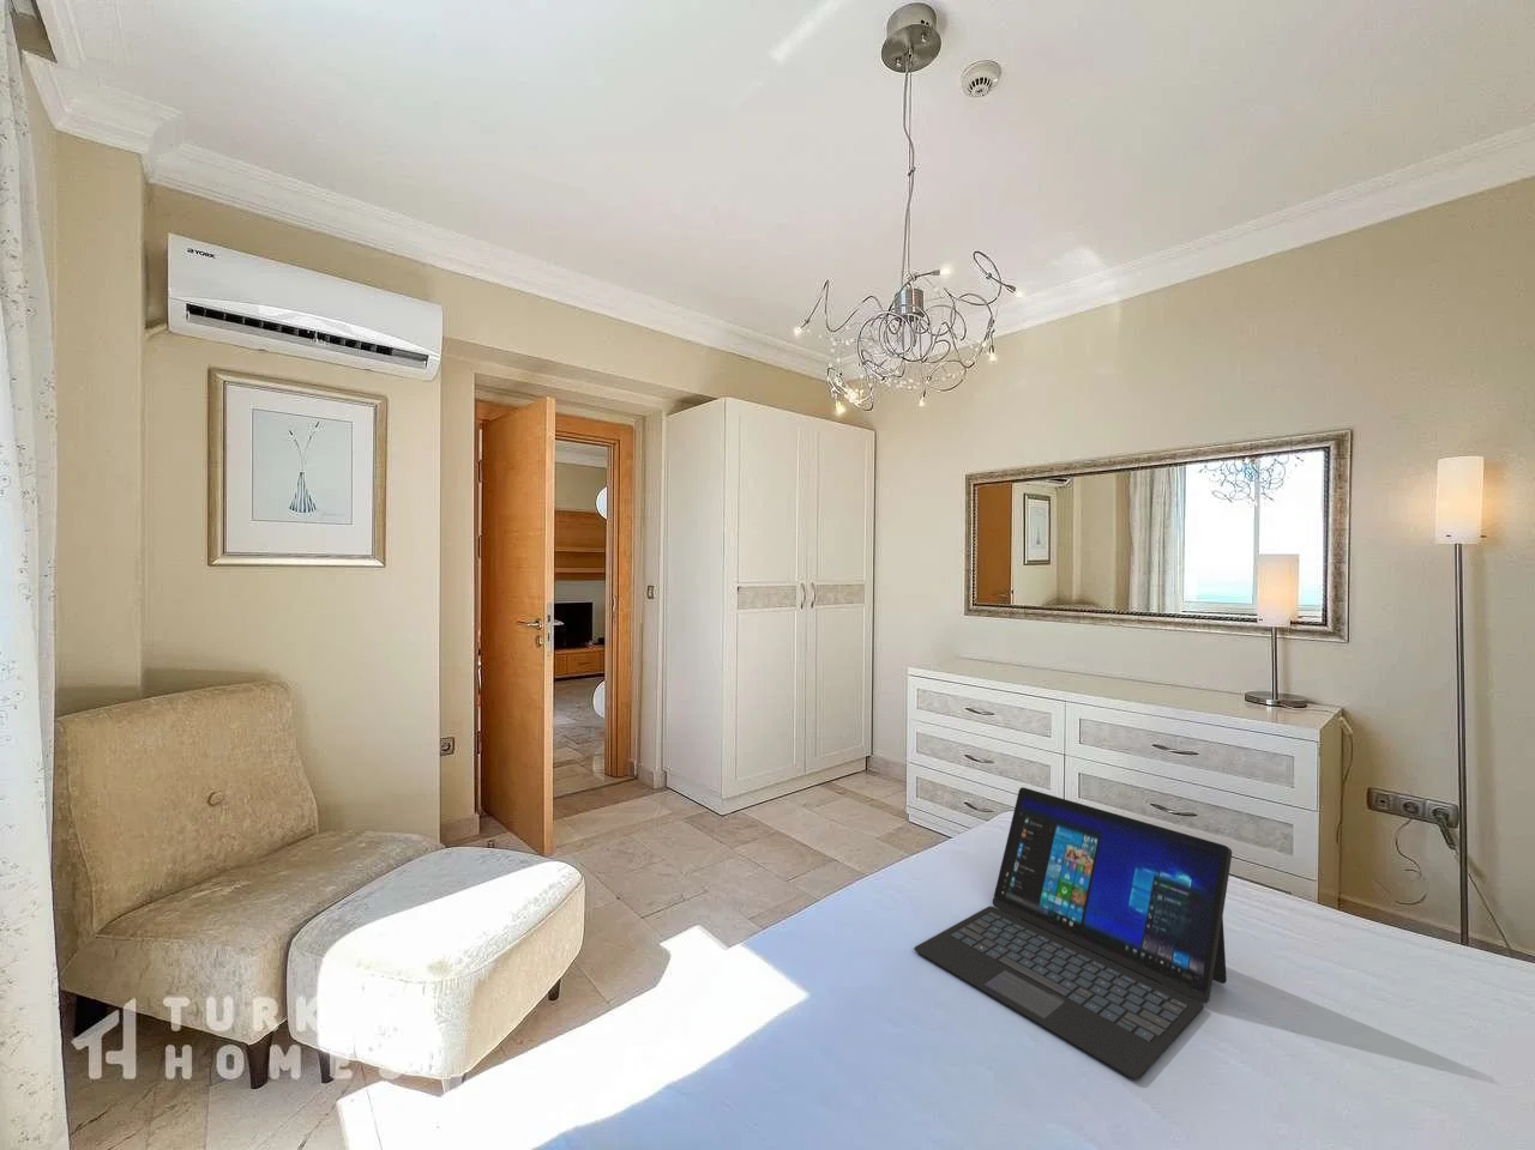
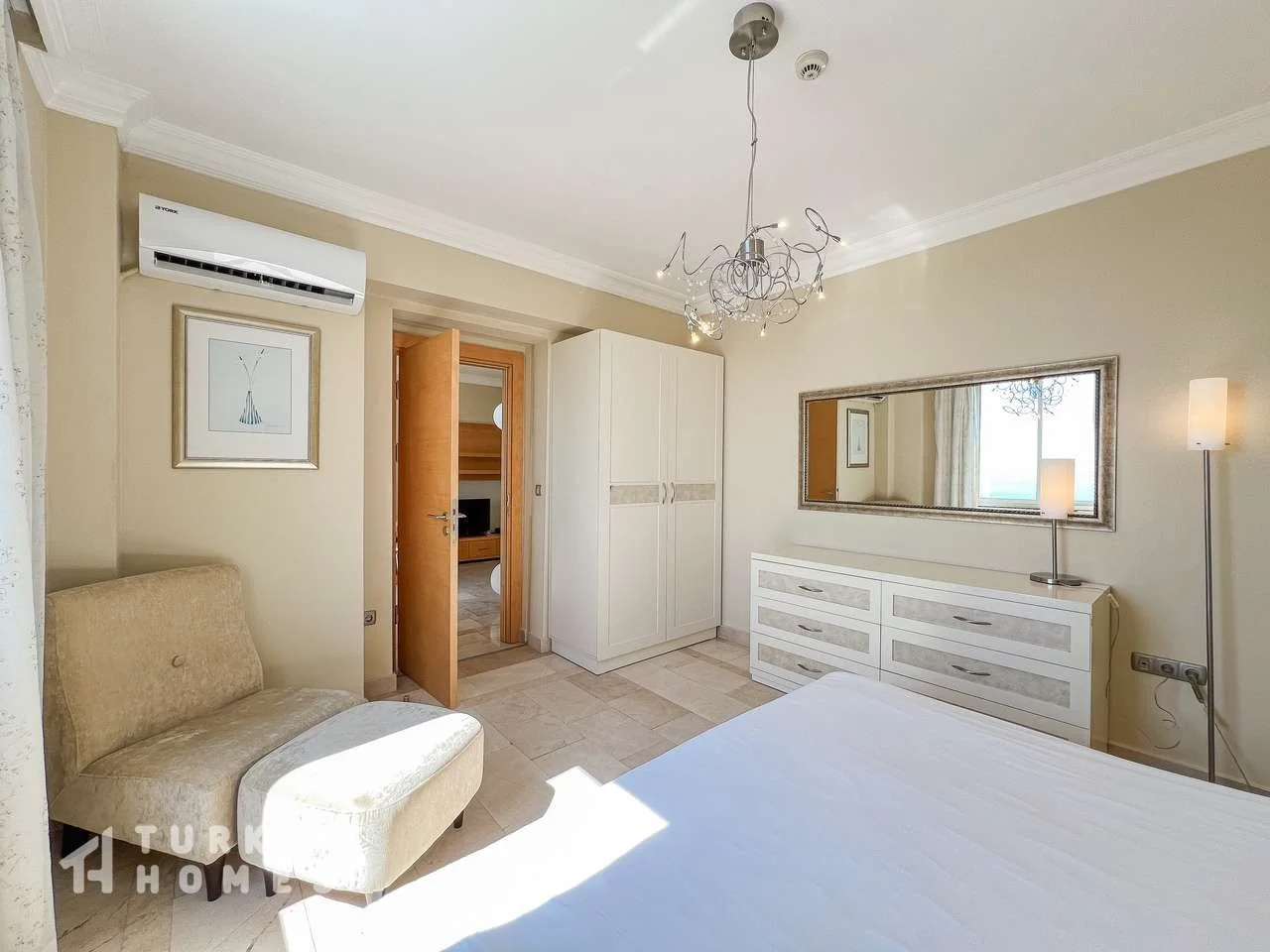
- laptop [913,786,1233,1080]
